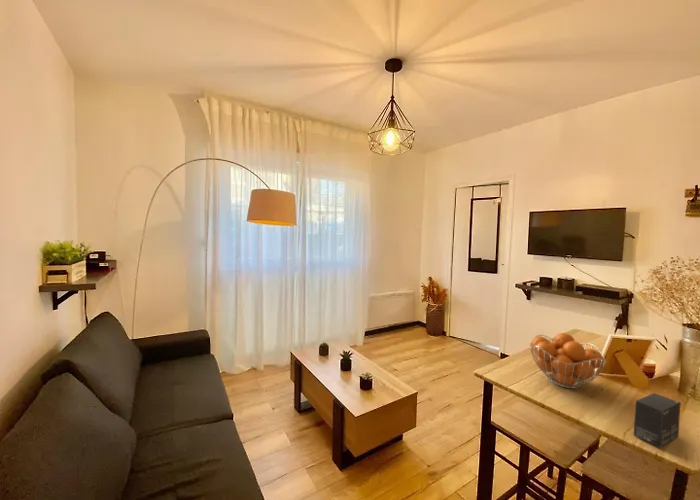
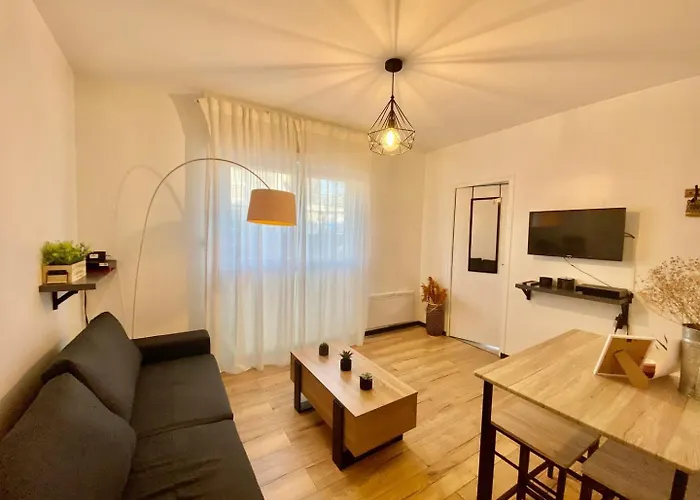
- fruit basket [529,332,607,389]
- small box [633,392,682,449]
